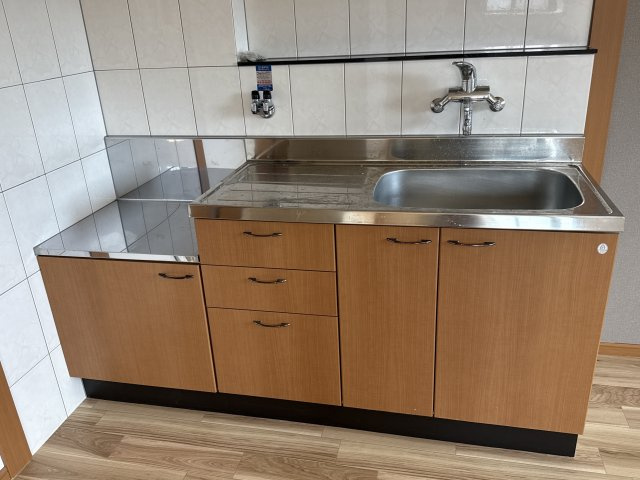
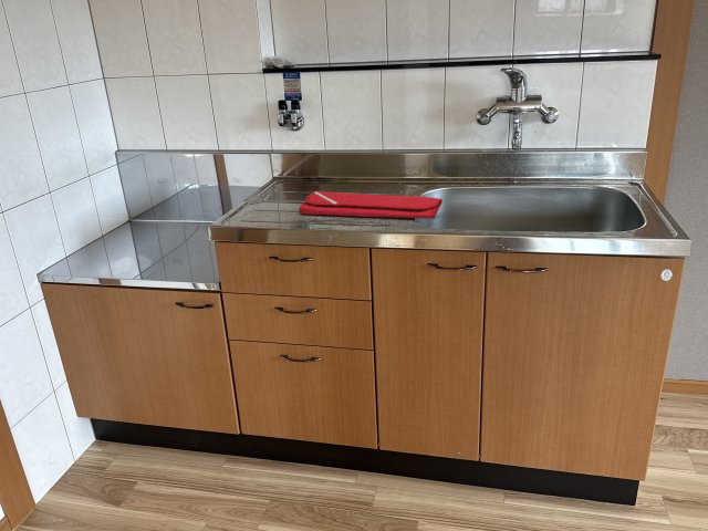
+ dish drying mat [298,190,444,220]
